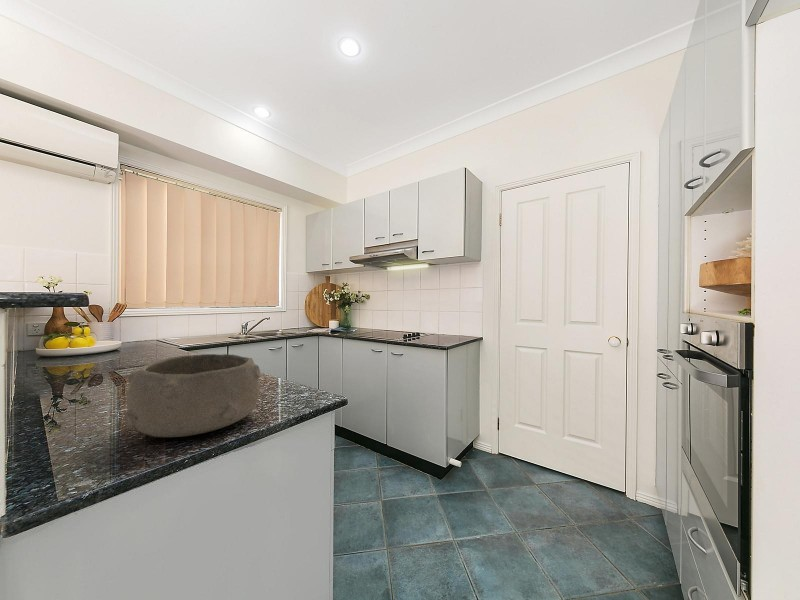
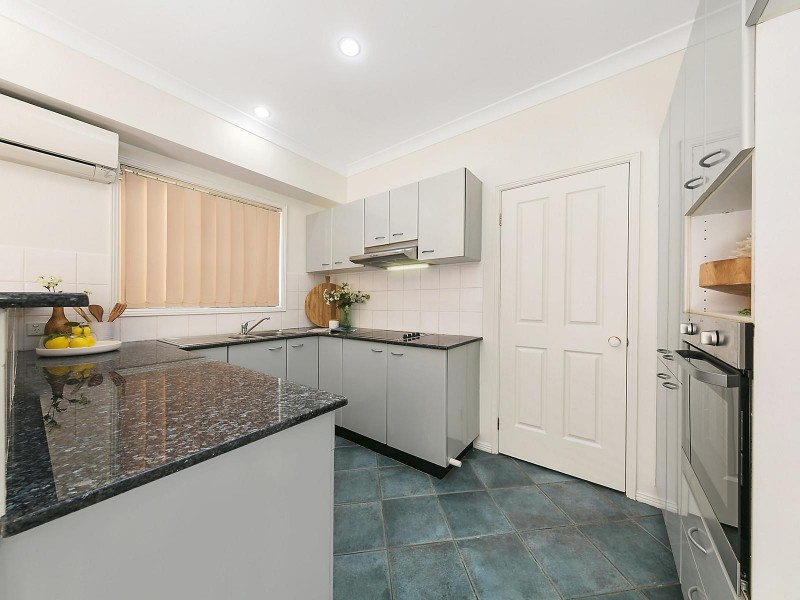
- bowl [124,353,261,438]
